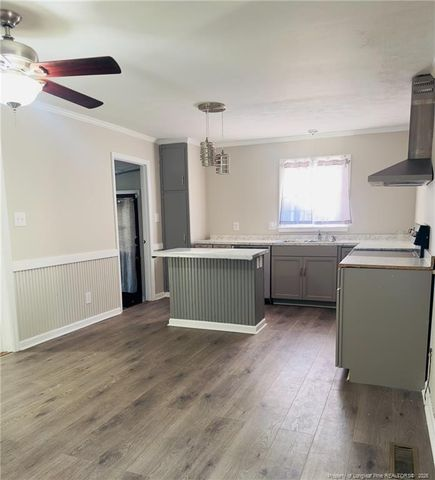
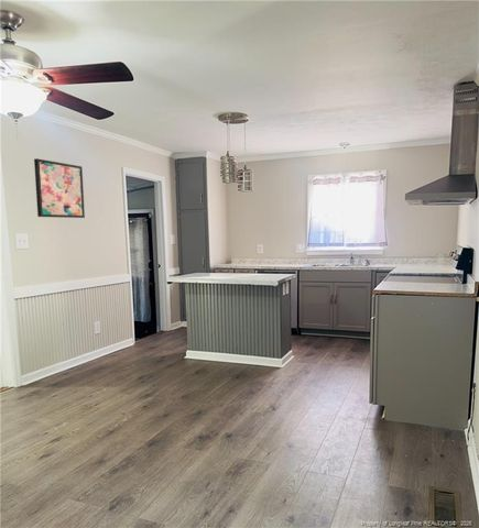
+ wall art [33,157,86,219]
